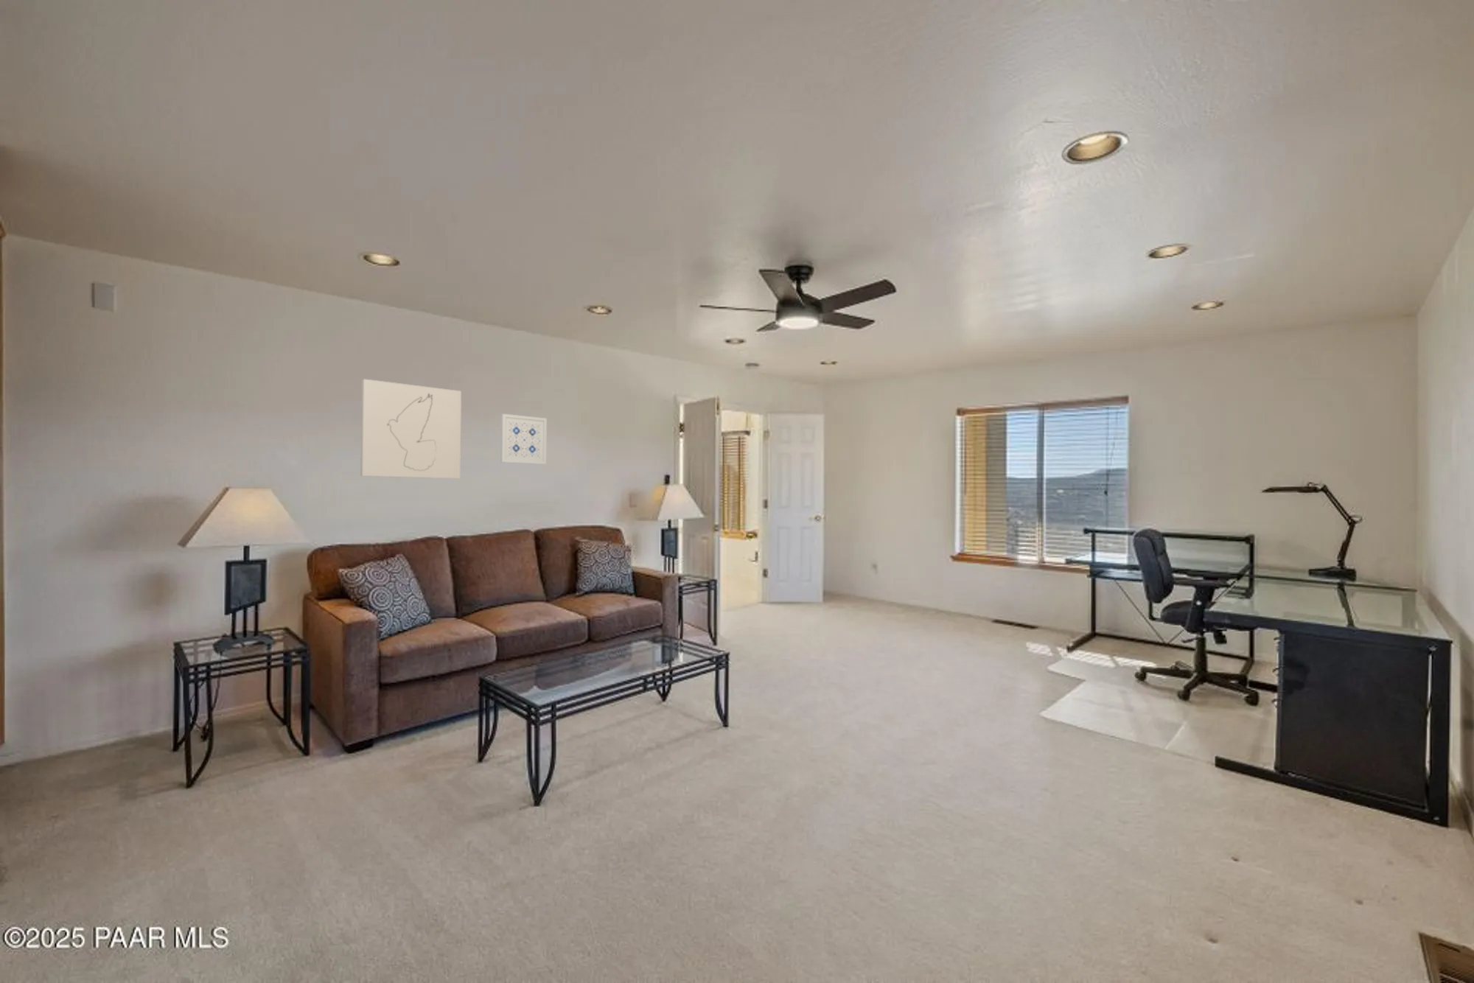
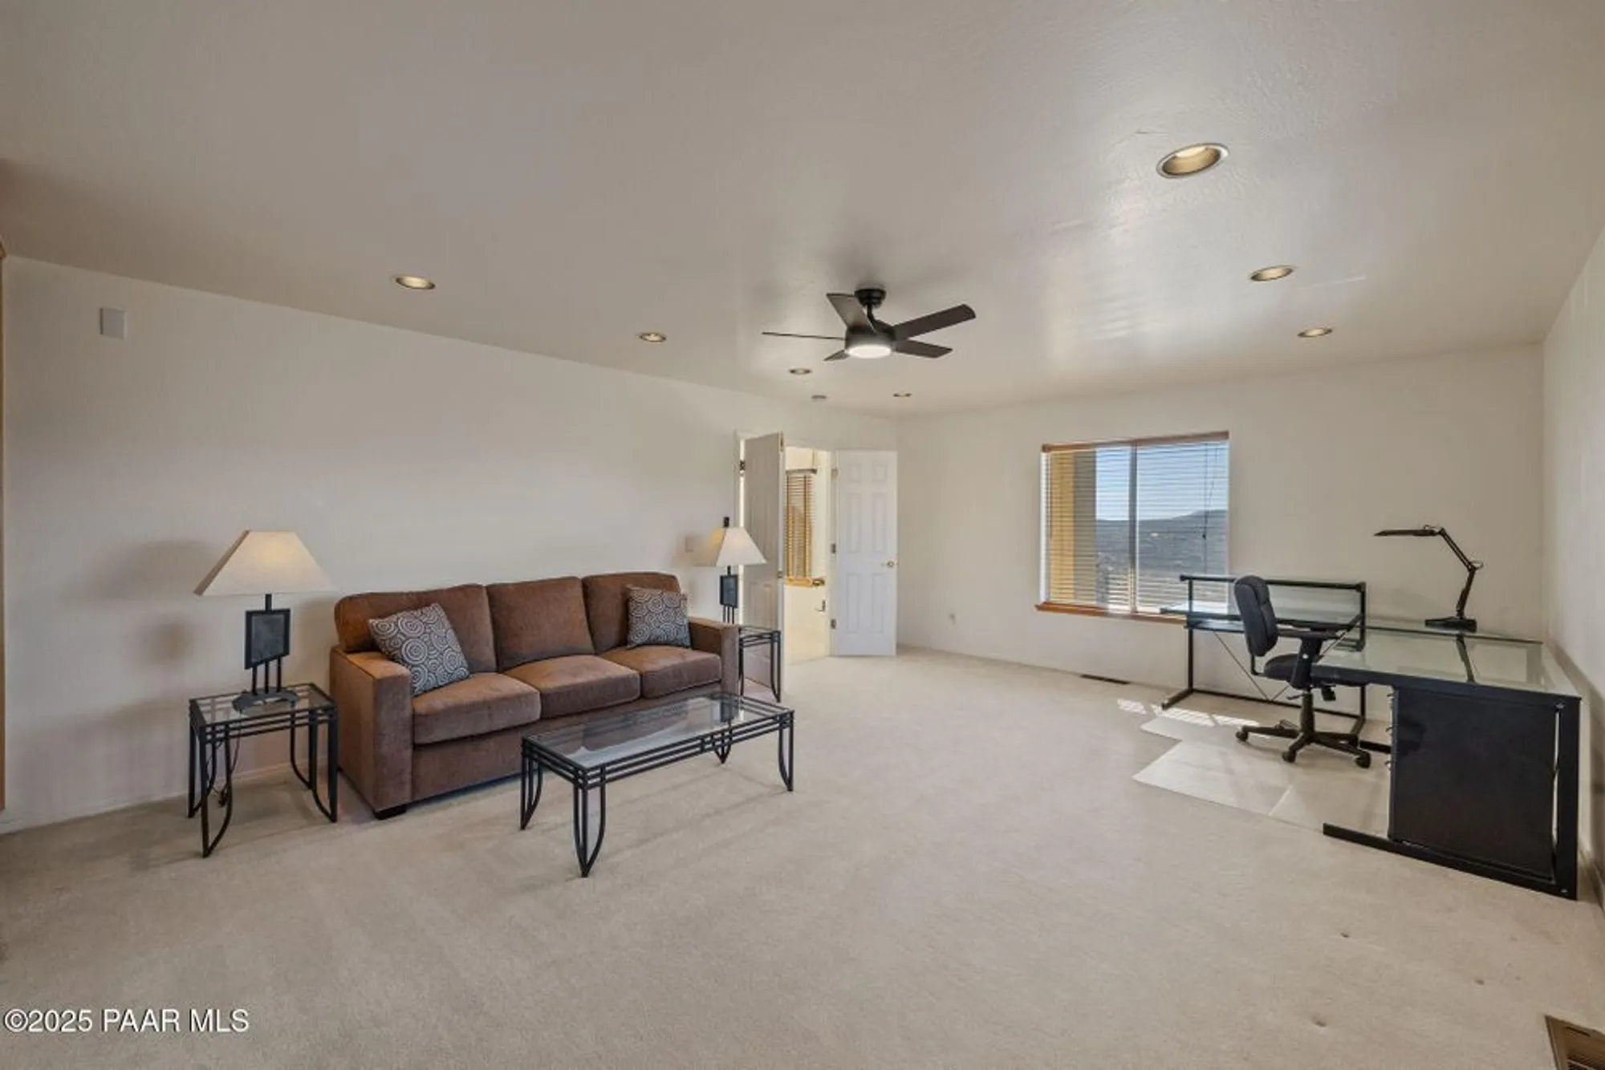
- wall art [500,414,547,465]
- wall art [360,378,462,479]
